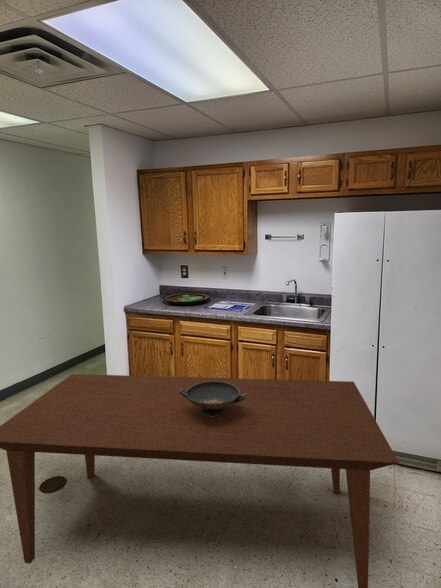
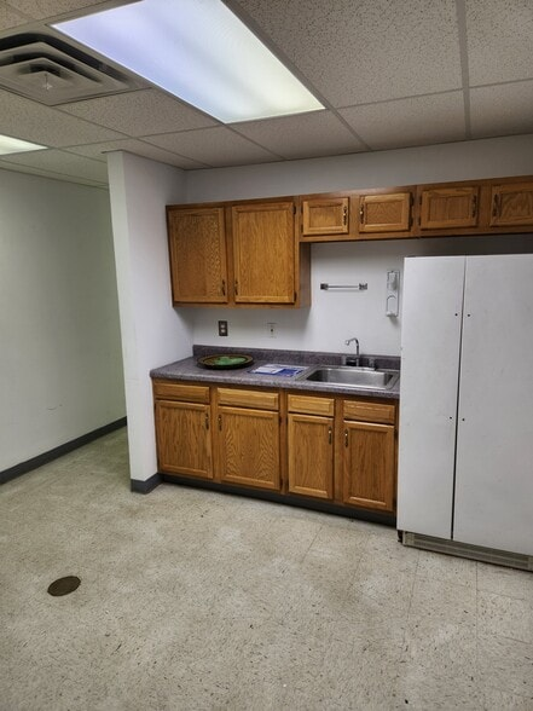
- decorative bowl [180,381,247,417]
- dining table [0,373,400,588]
